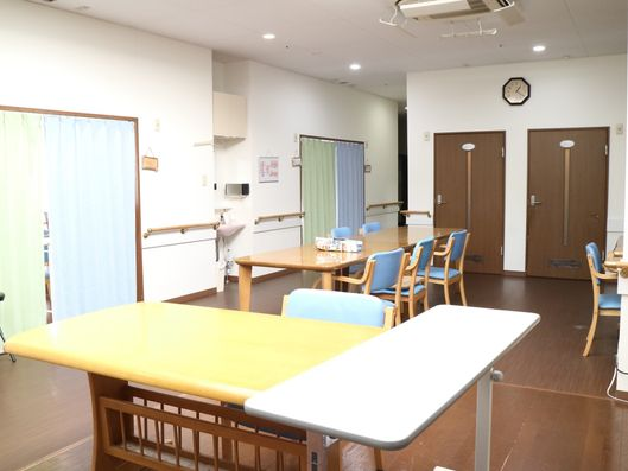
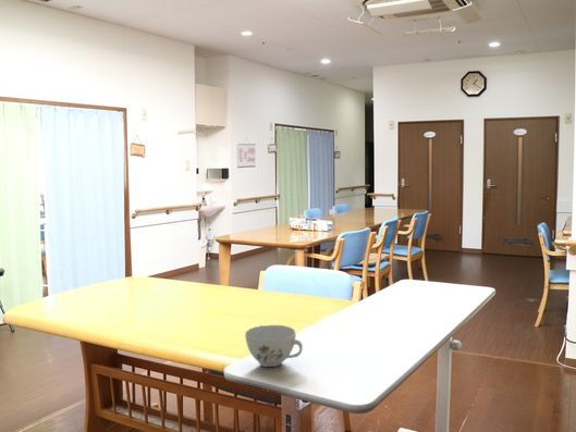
+ teacup [244,324,304,368]
